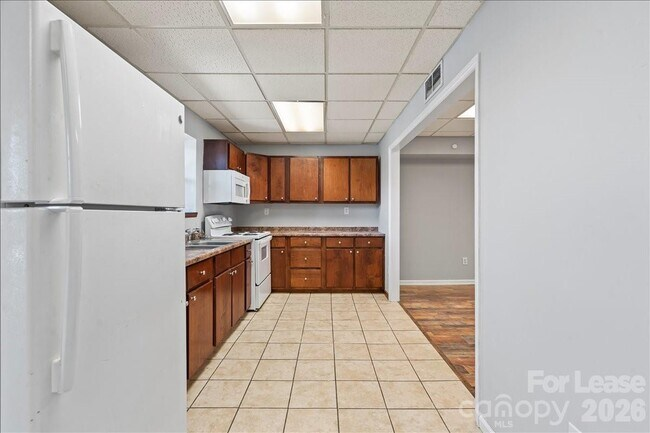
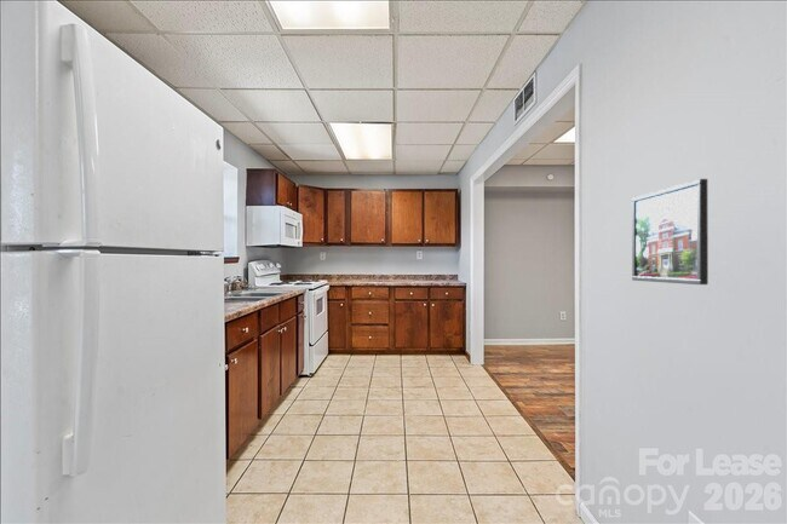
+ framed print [631,178,710,286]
